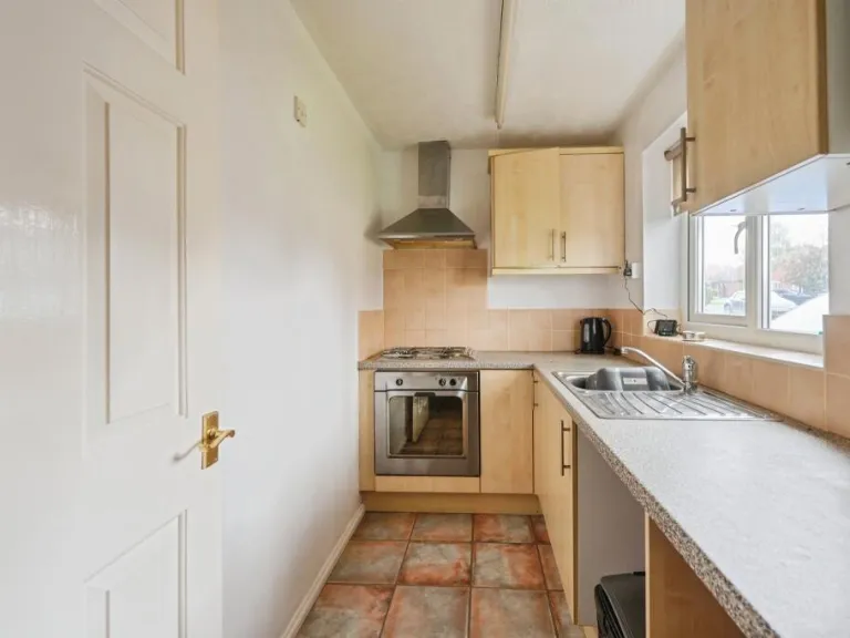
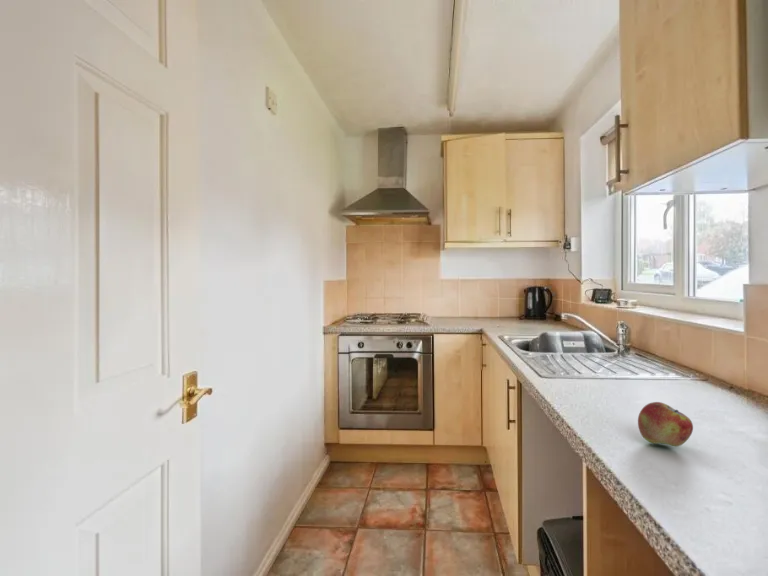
+ fruit [637,401,694,447]
